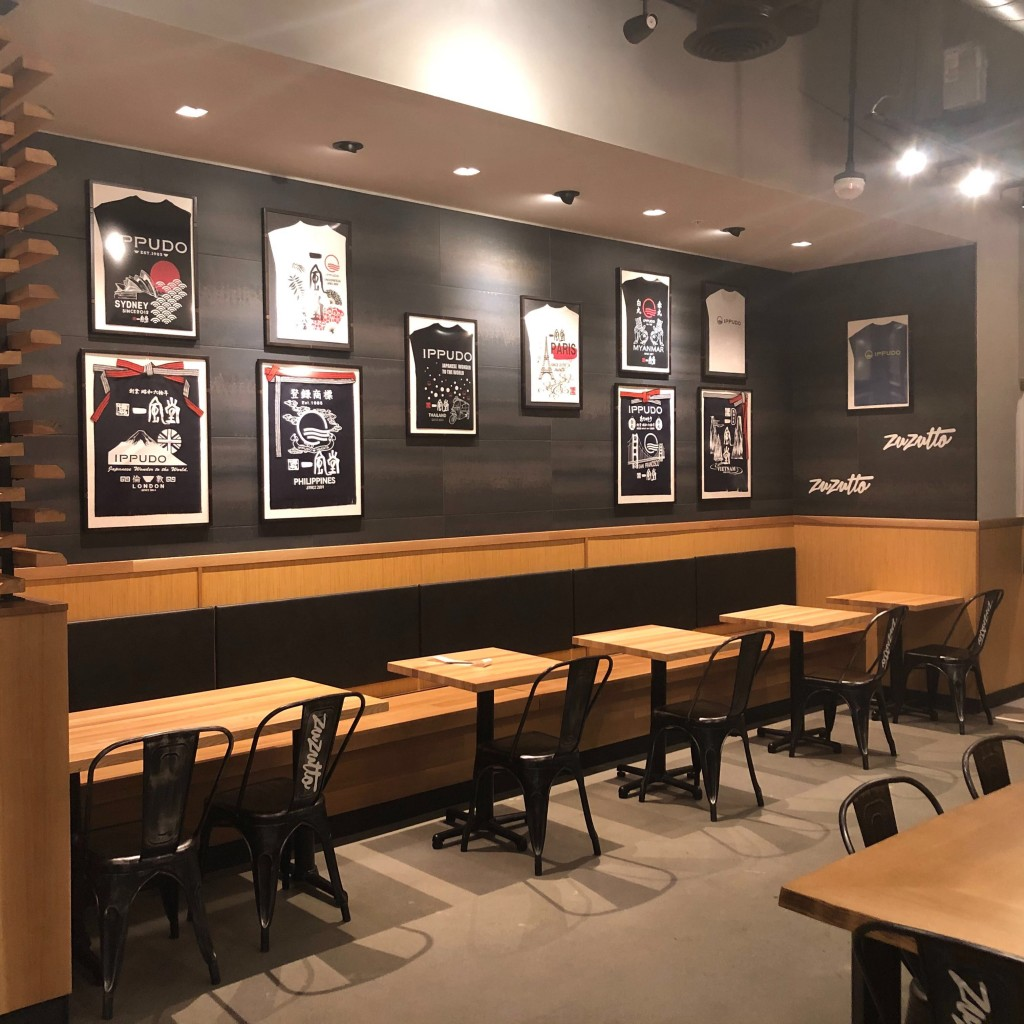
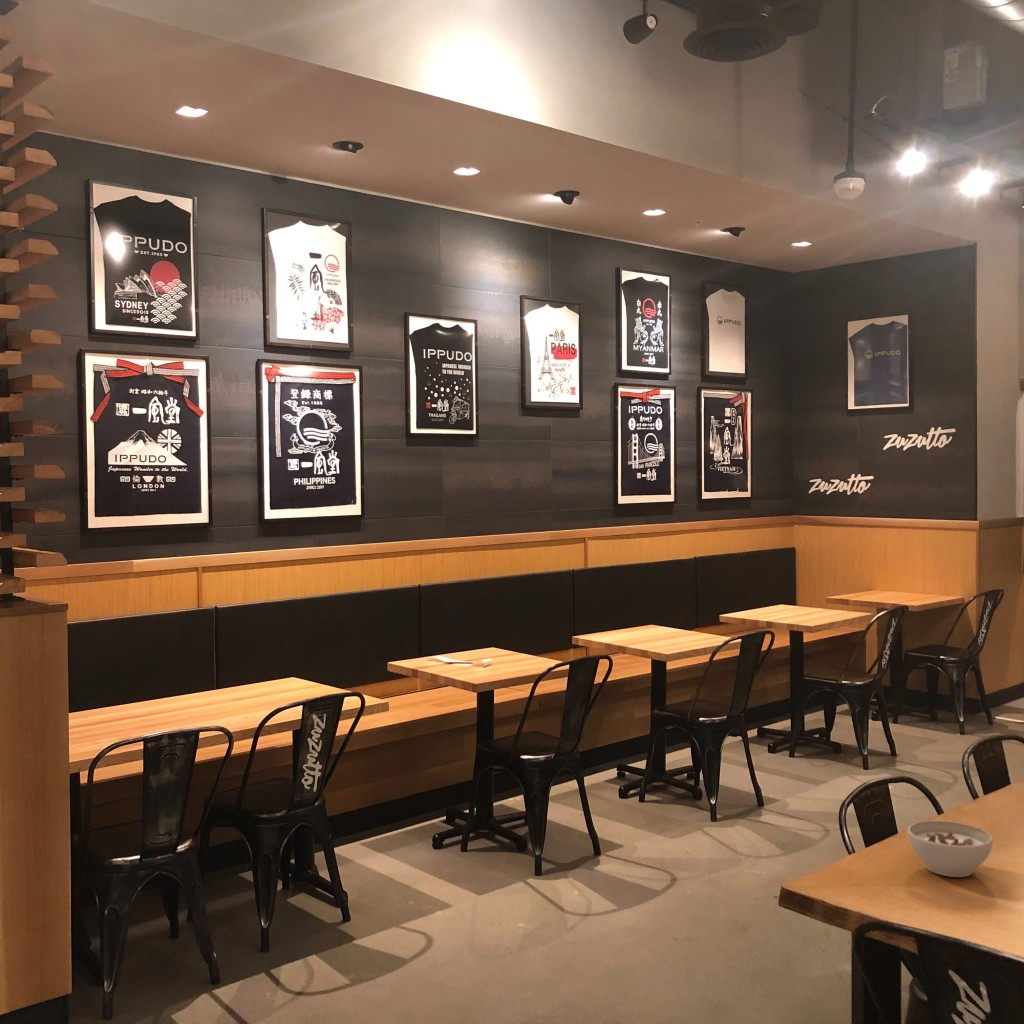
+ soup bowl [906,820,994,878]
